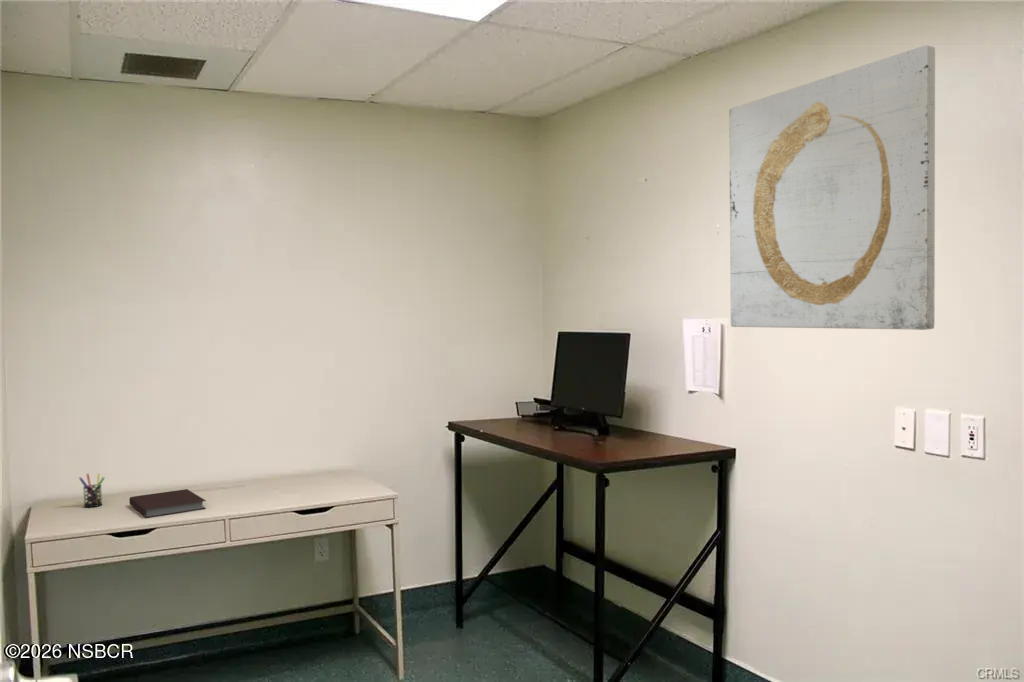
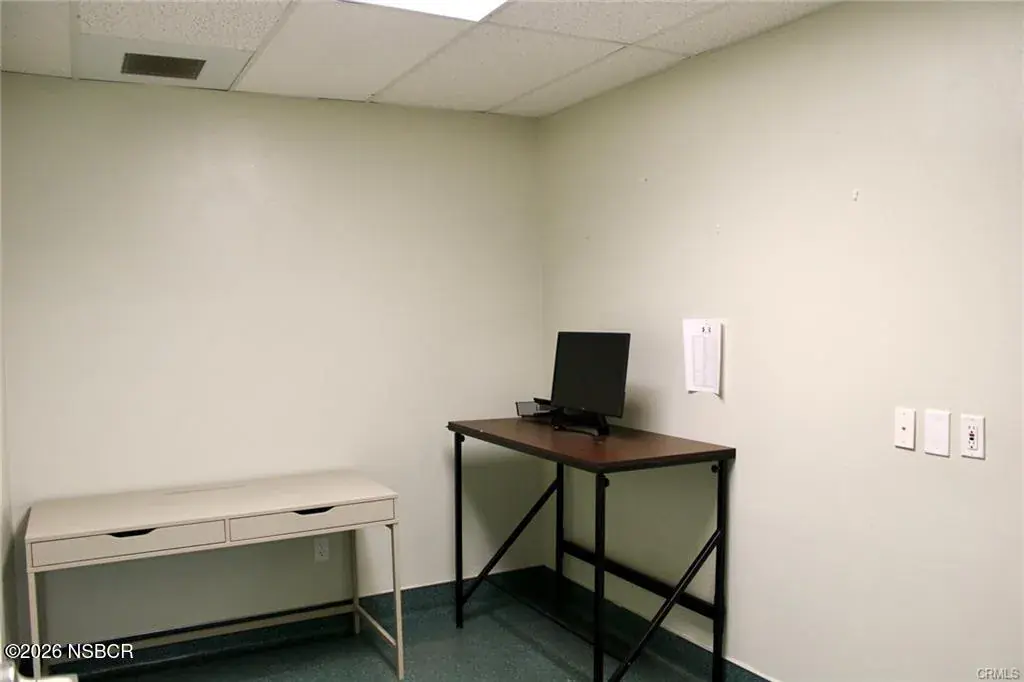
- wall art [728,45,936,331]
- notebook [128,488,207,519]
- pen holder [78,472,106,508]
